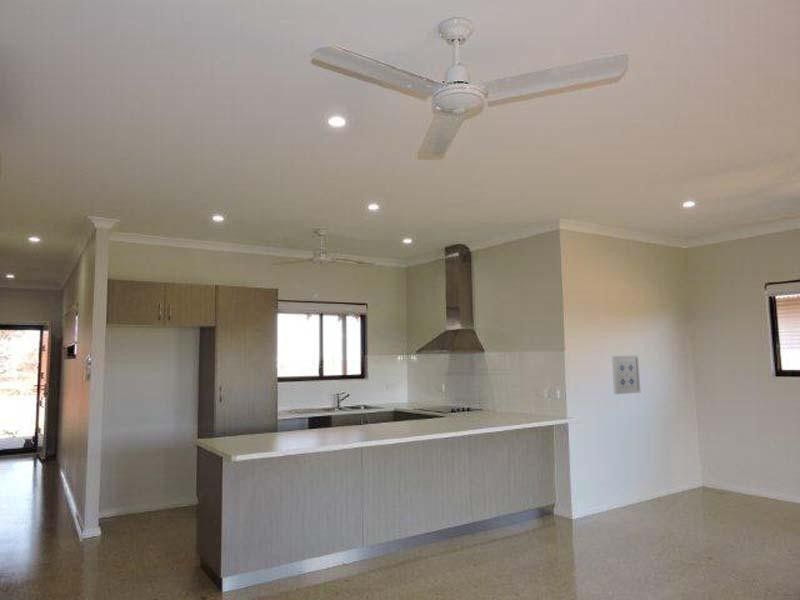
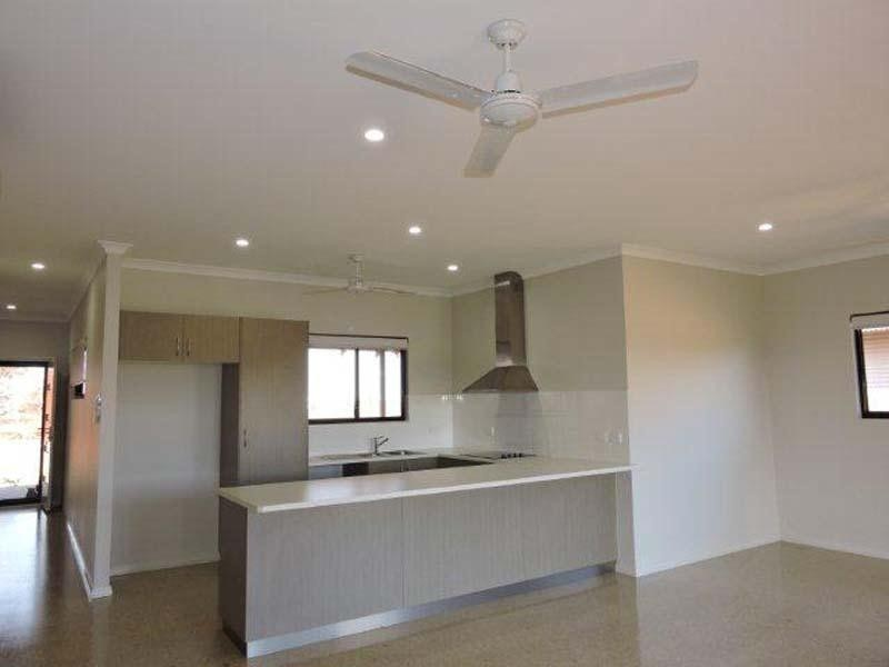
- wall art [611,354,642,395]
